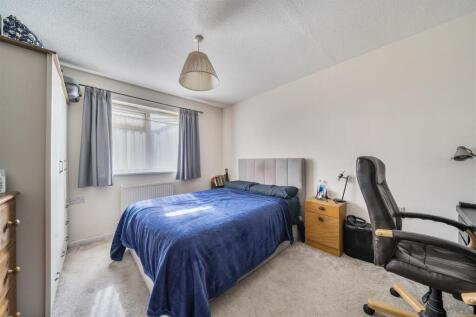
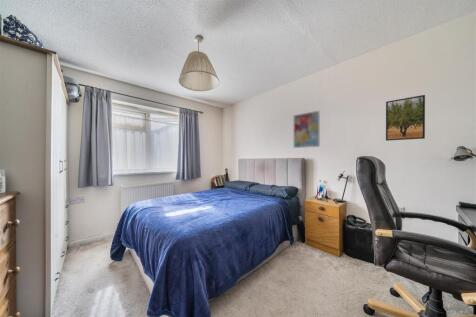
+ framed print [385,94,426,142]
+ wall art [293,110,321,149]
